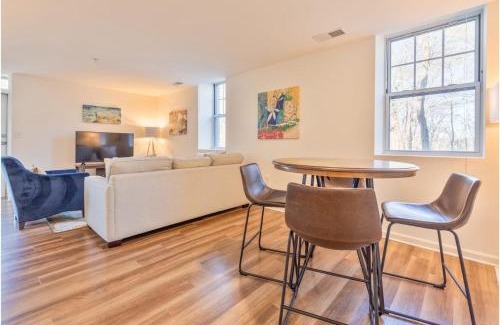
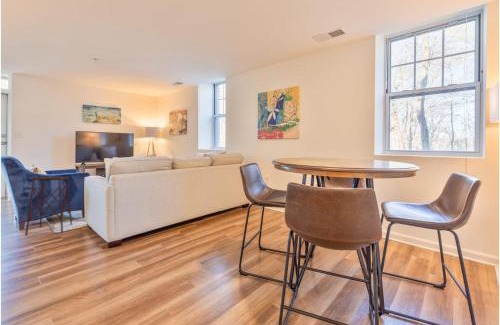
+ side table [24,176,73,237]
